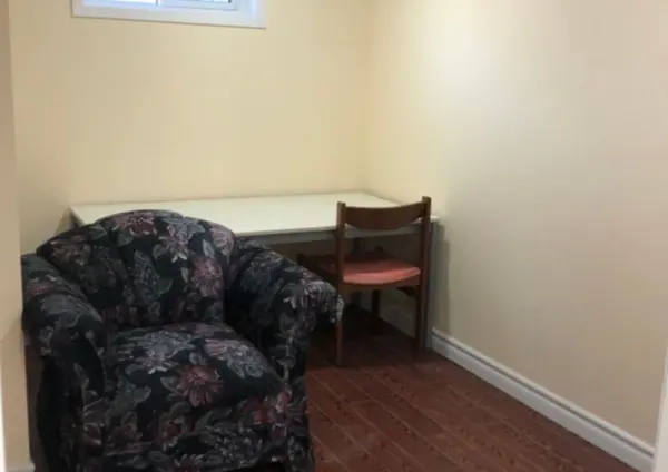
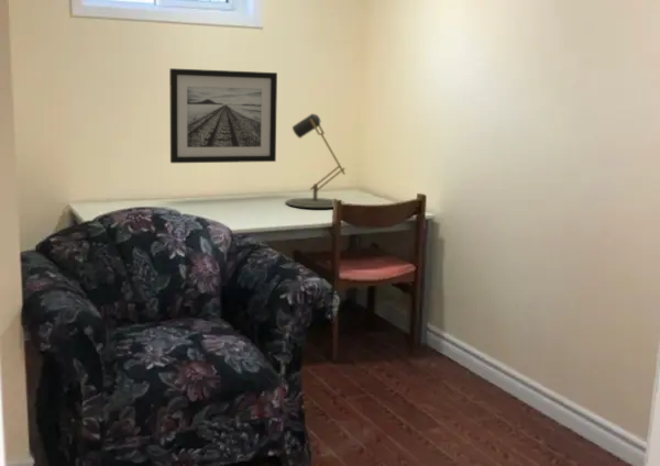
+ wall art [168,67,278,164]
+ desk lamp [284,112,346,209]
